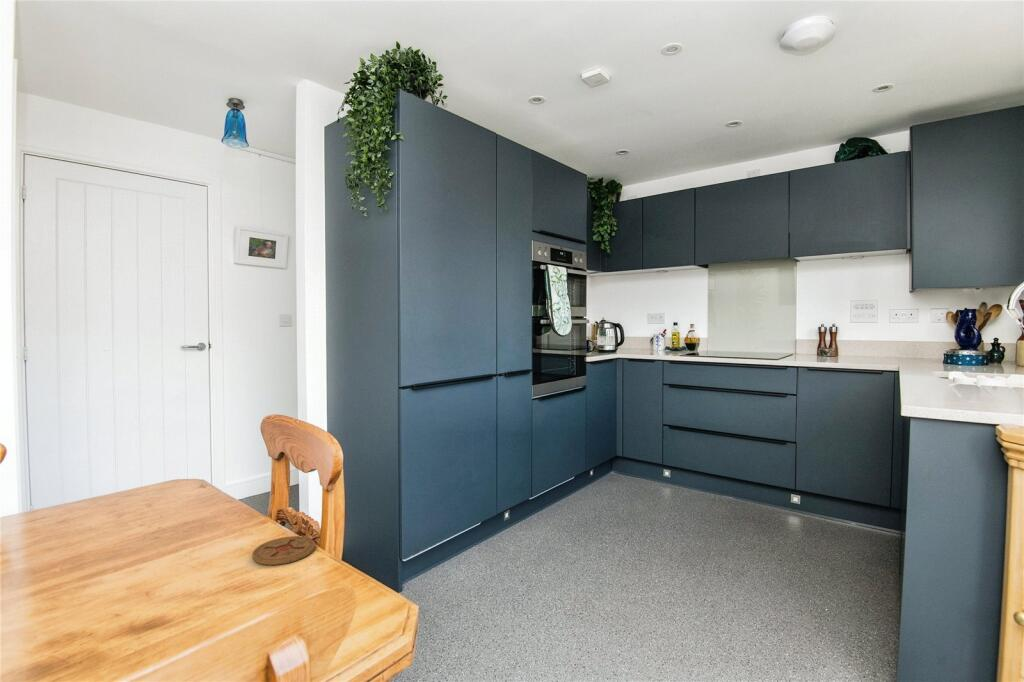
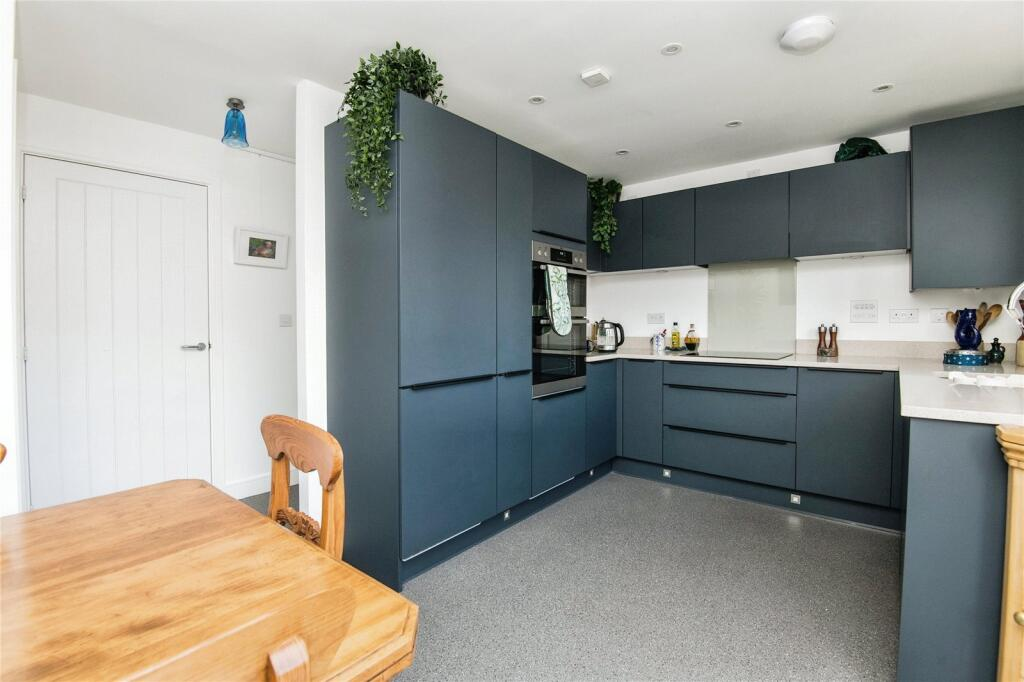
- coaster [251,535,316,566]
